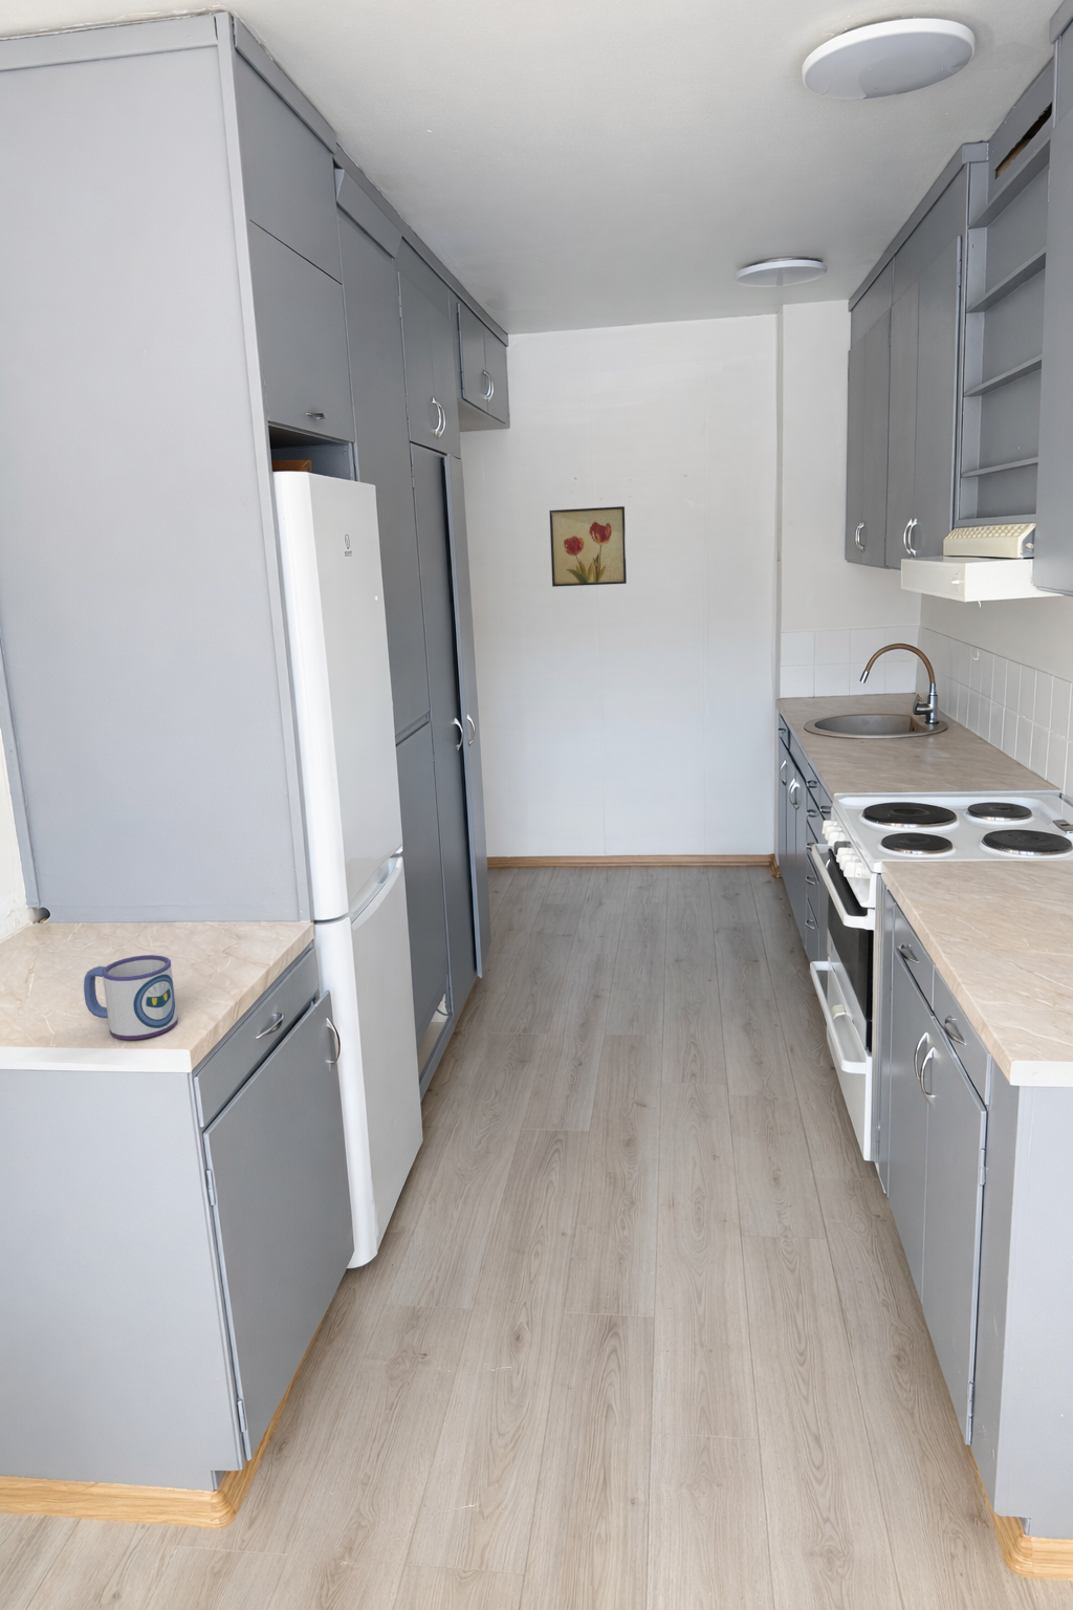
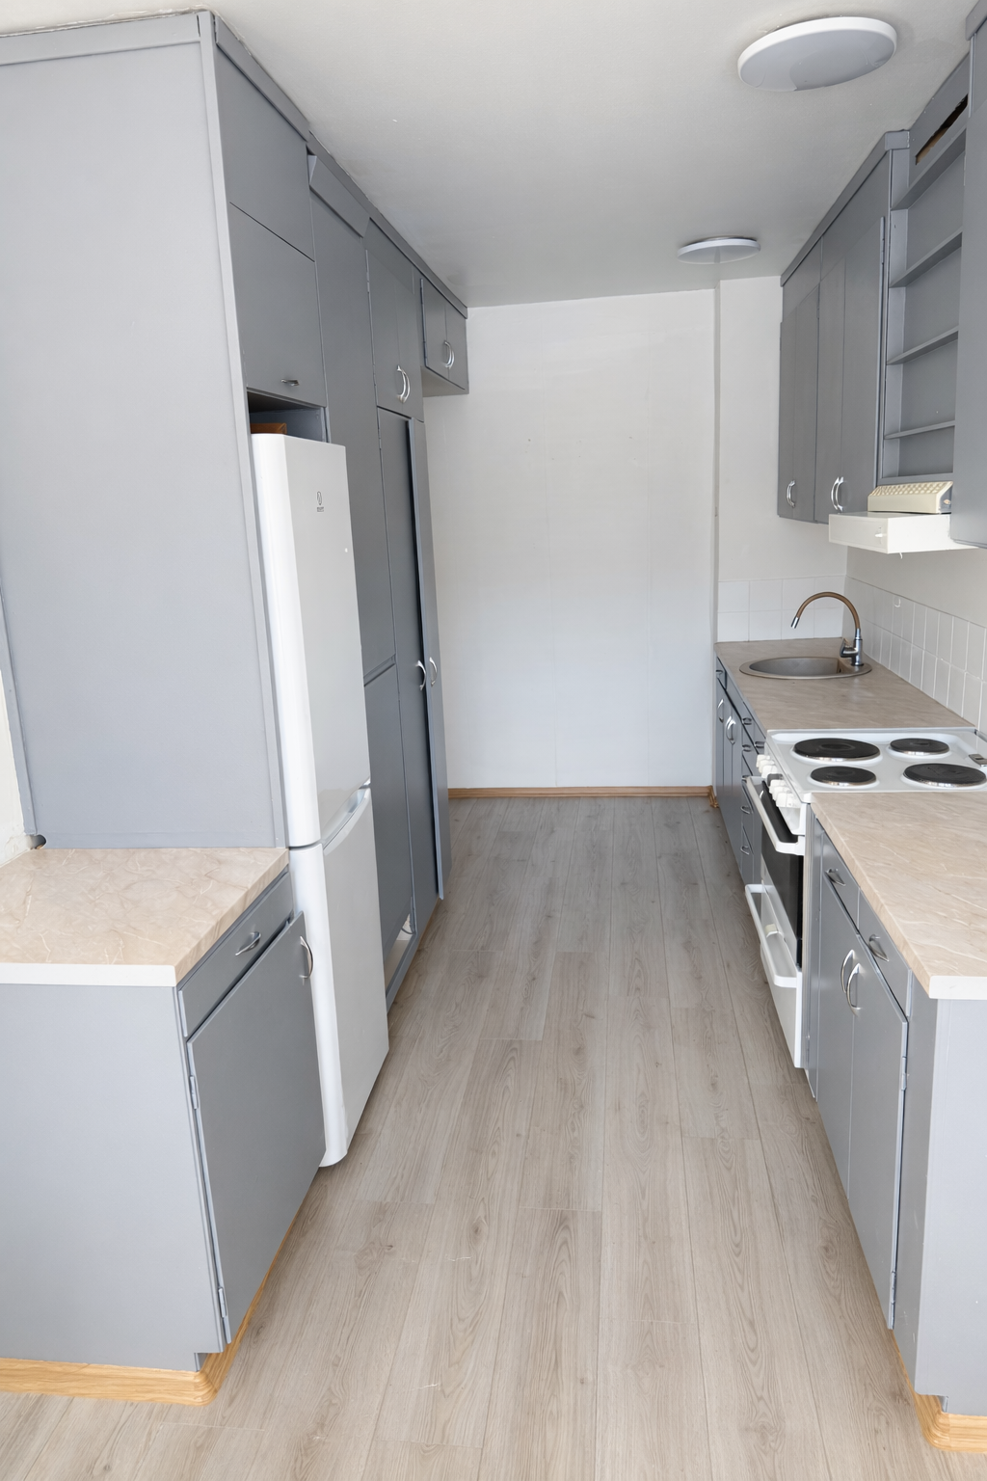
- mug [83,954,178,1041]
- wall art [548,506,628,588]
